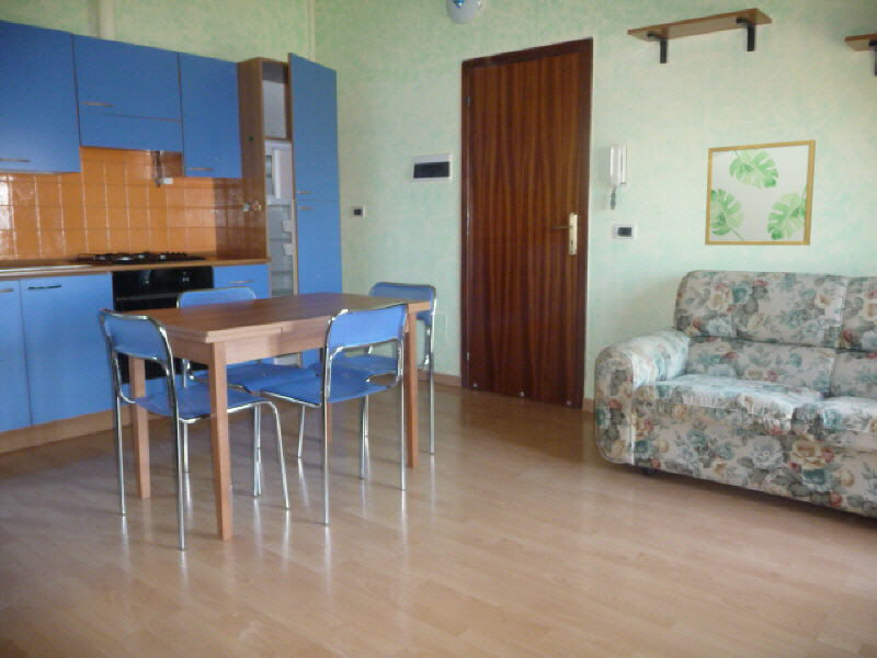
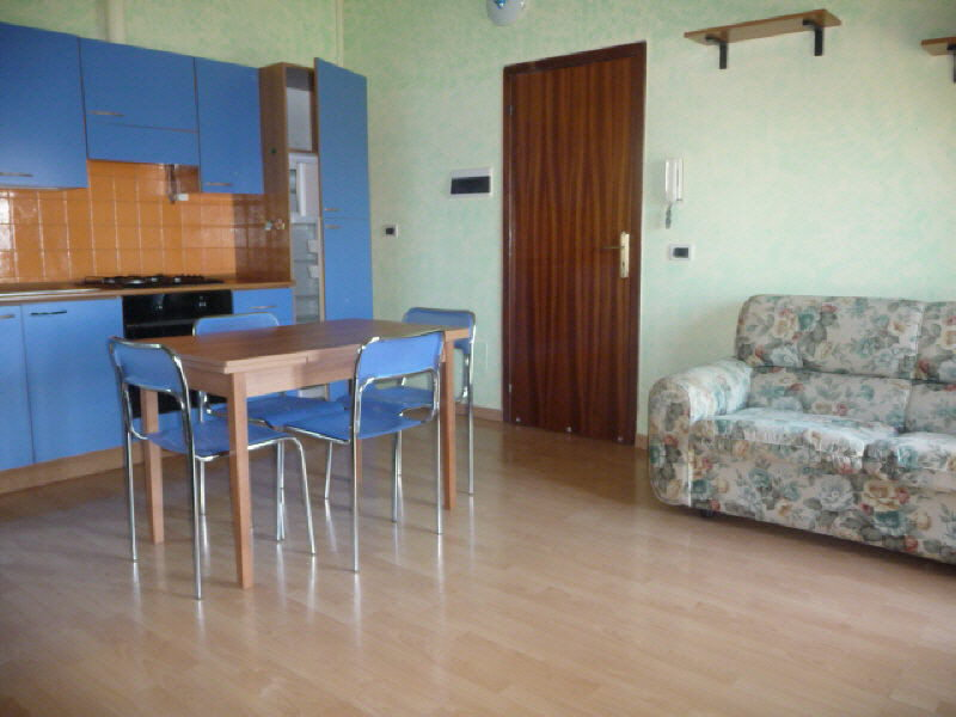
- wall art [704,138,817,247]
